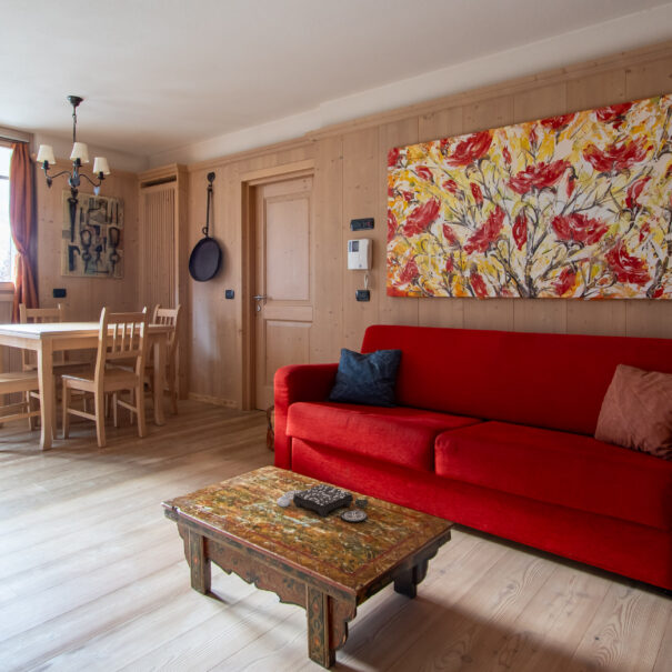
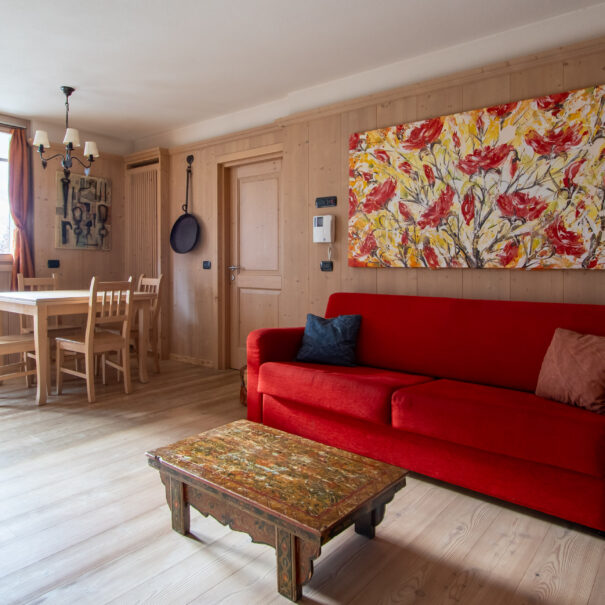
- board game [275,483,370,523]
